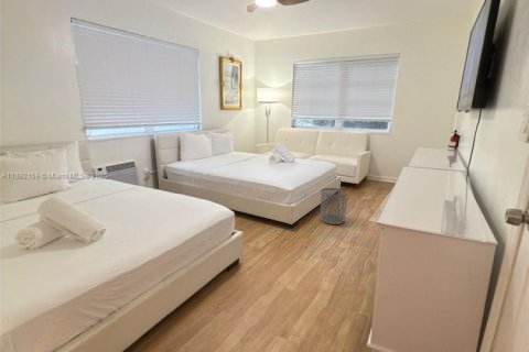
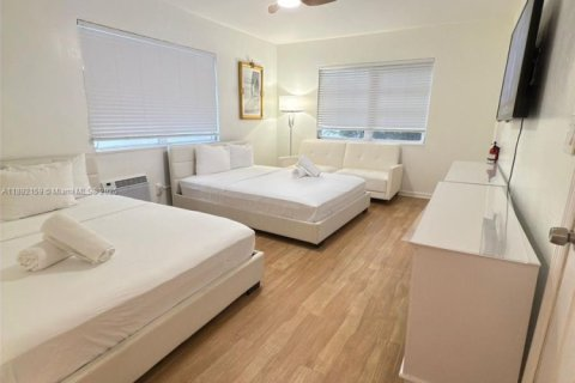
- waste bin [320,187,349,226]
